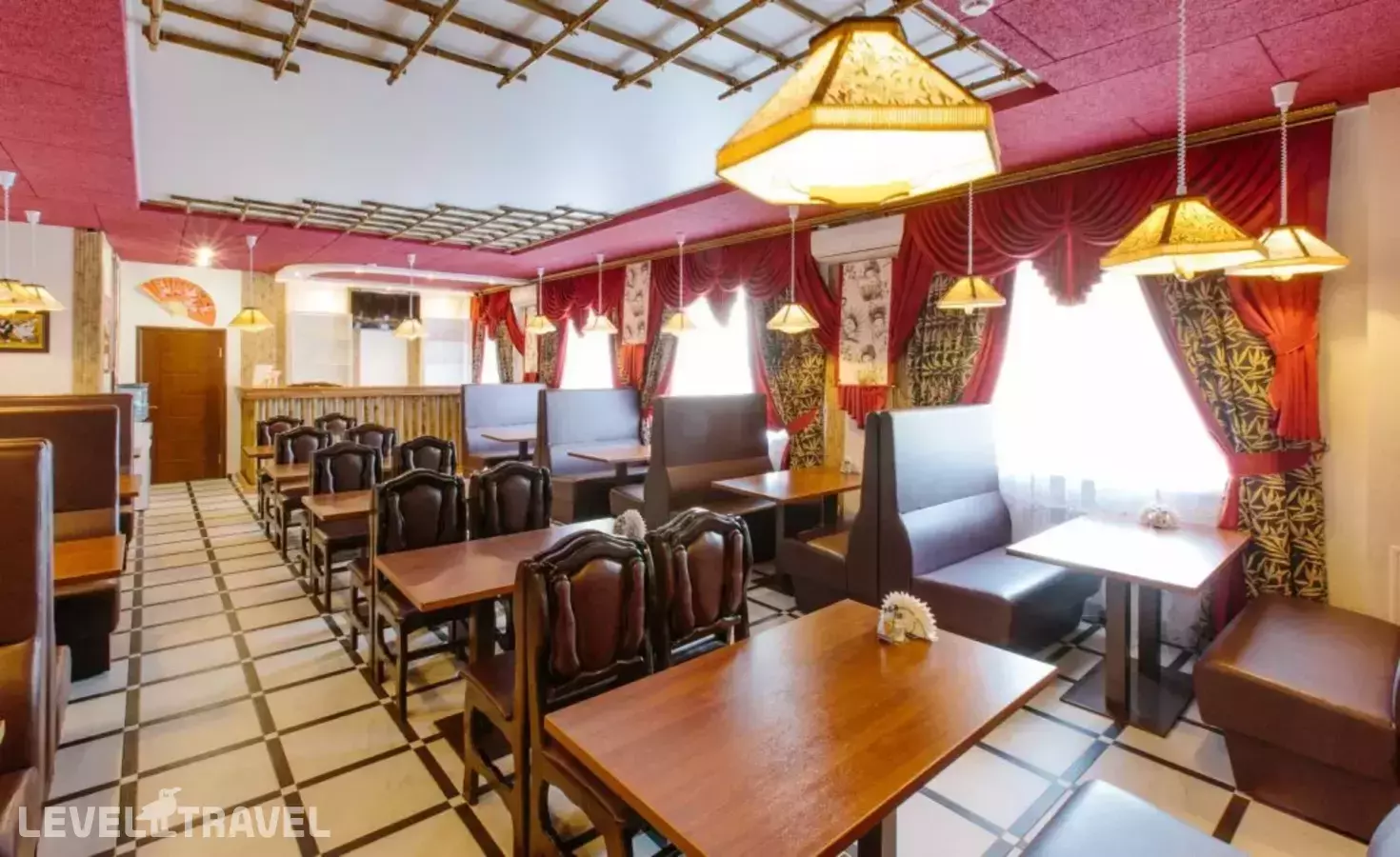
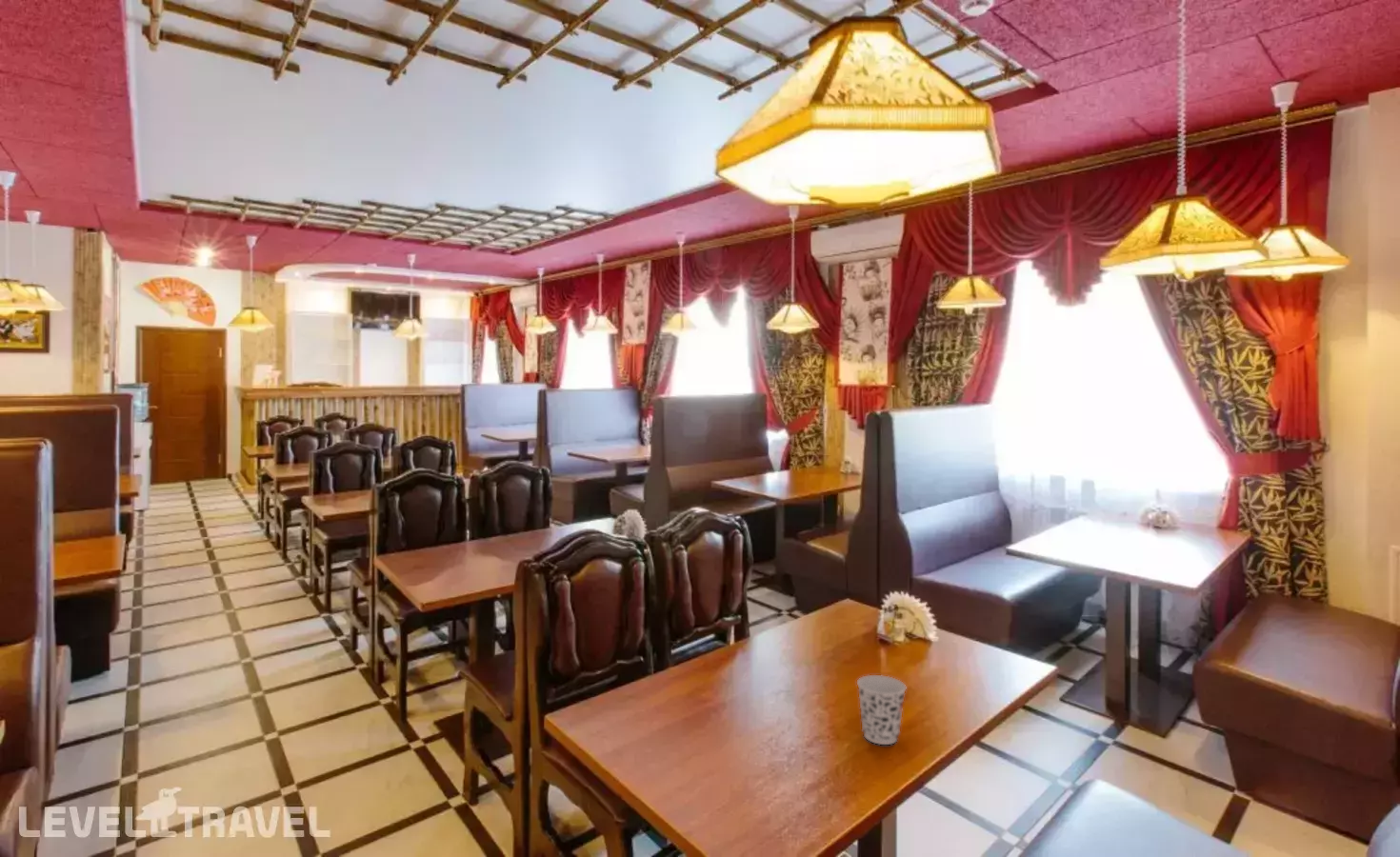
+ cup [856,674,907,746]
